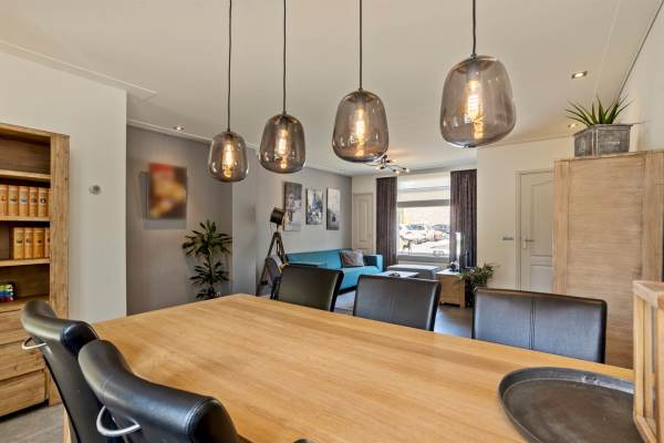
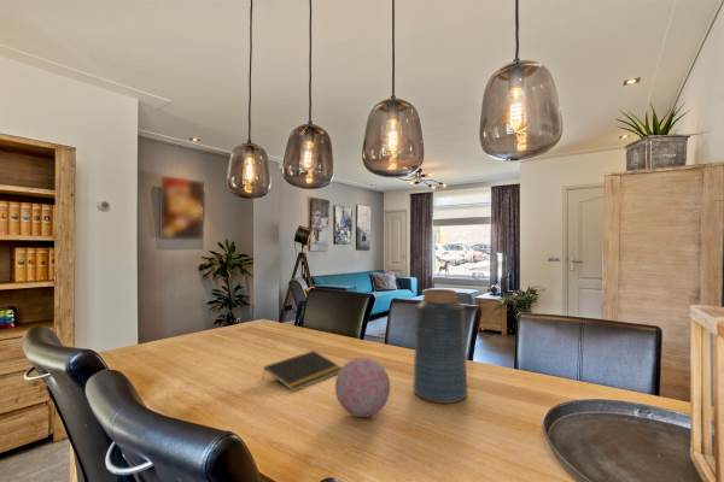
+ notepad [262,349,343,393]
+ vase [411,288,468,405]
+ decorative orb [334,357,391,418]
